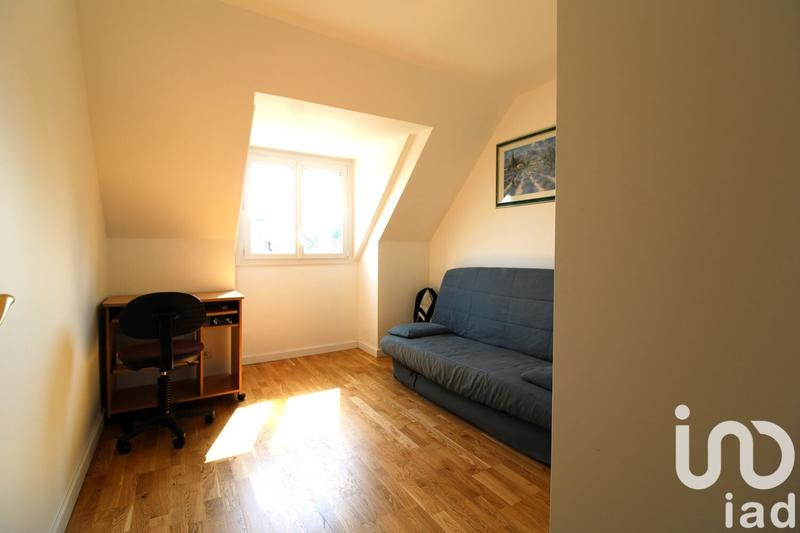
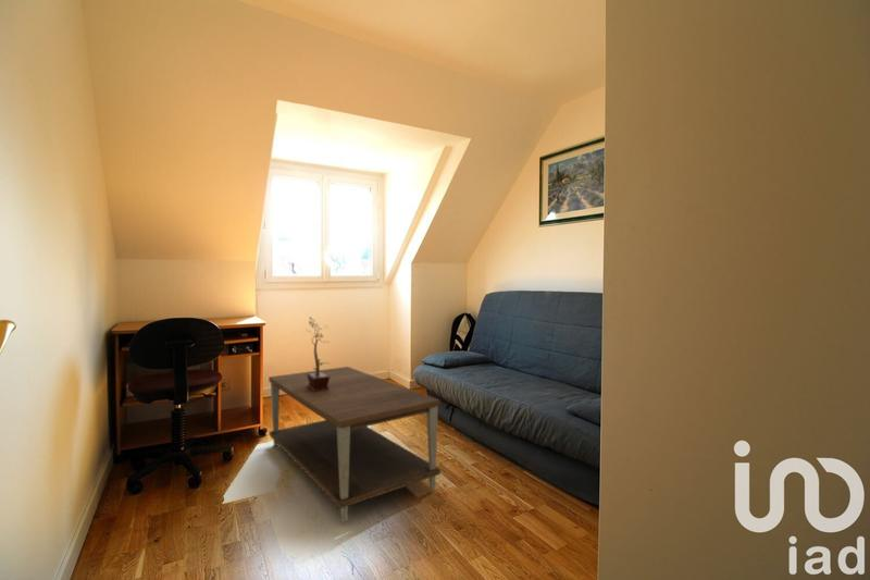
+ potted plant [307,316,331,391]
+ coffee table [268,366,442,523]
